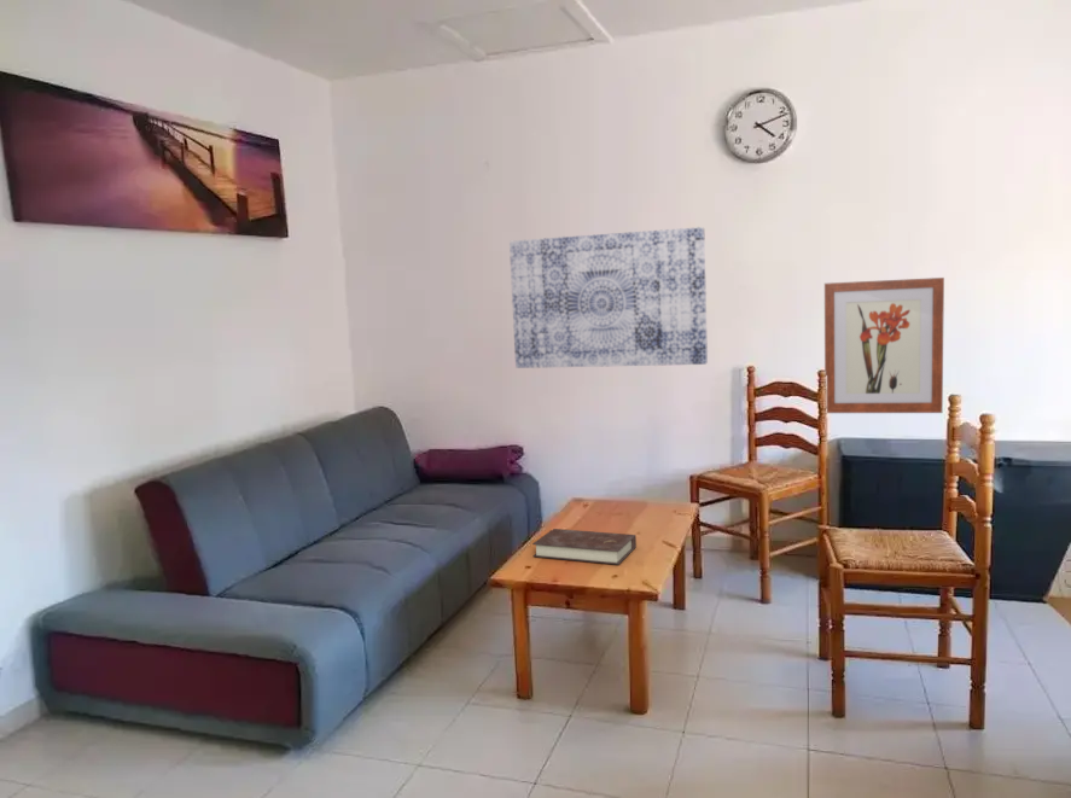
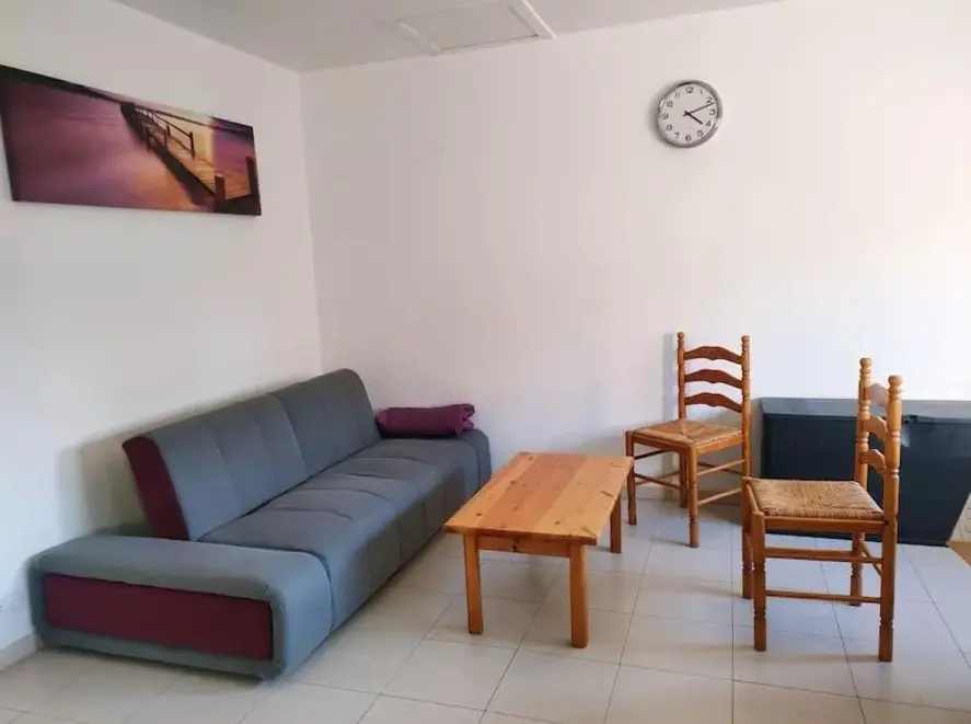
- wall art [508,226,709,369]
- wall art [823,276,945,414]
- book [531,528,638,566]
